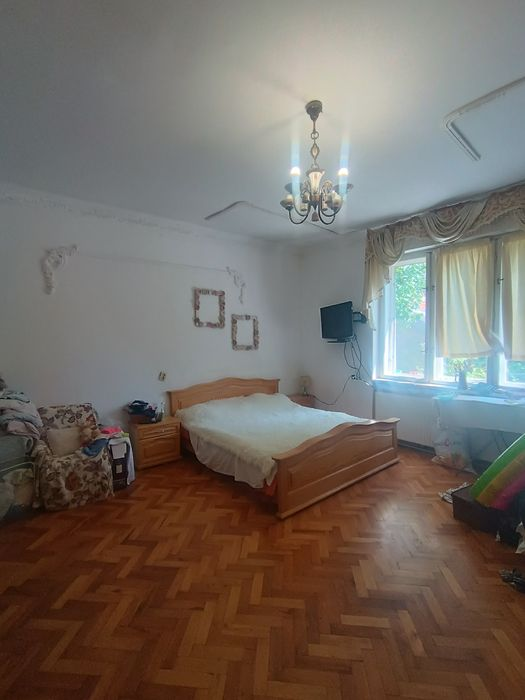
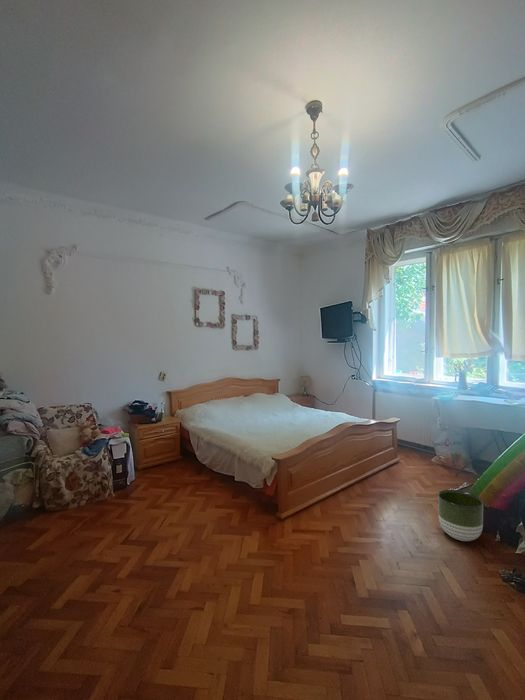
+ planter [437,489,484,542]
